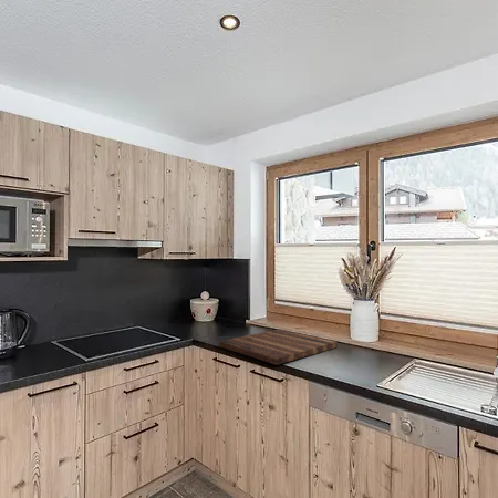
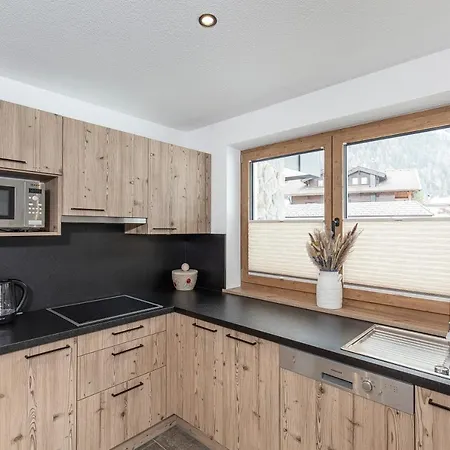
- cutting board [219,328,339,366]
